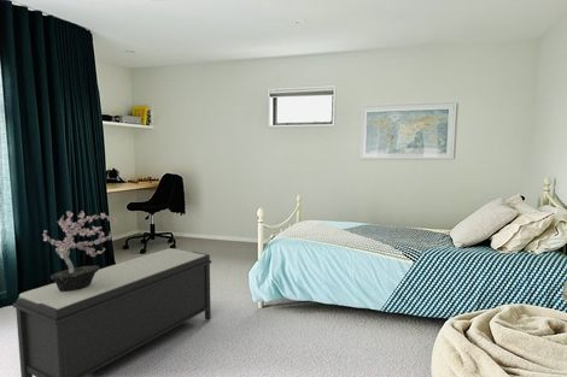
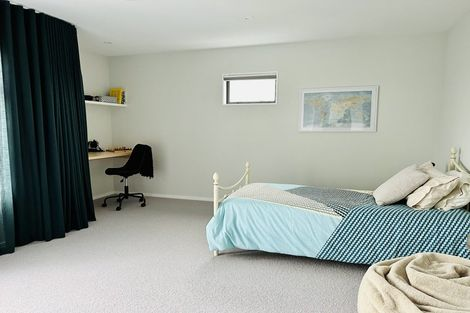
- bench [12,247,212,377]
- potted plant [42,210,118,291]
